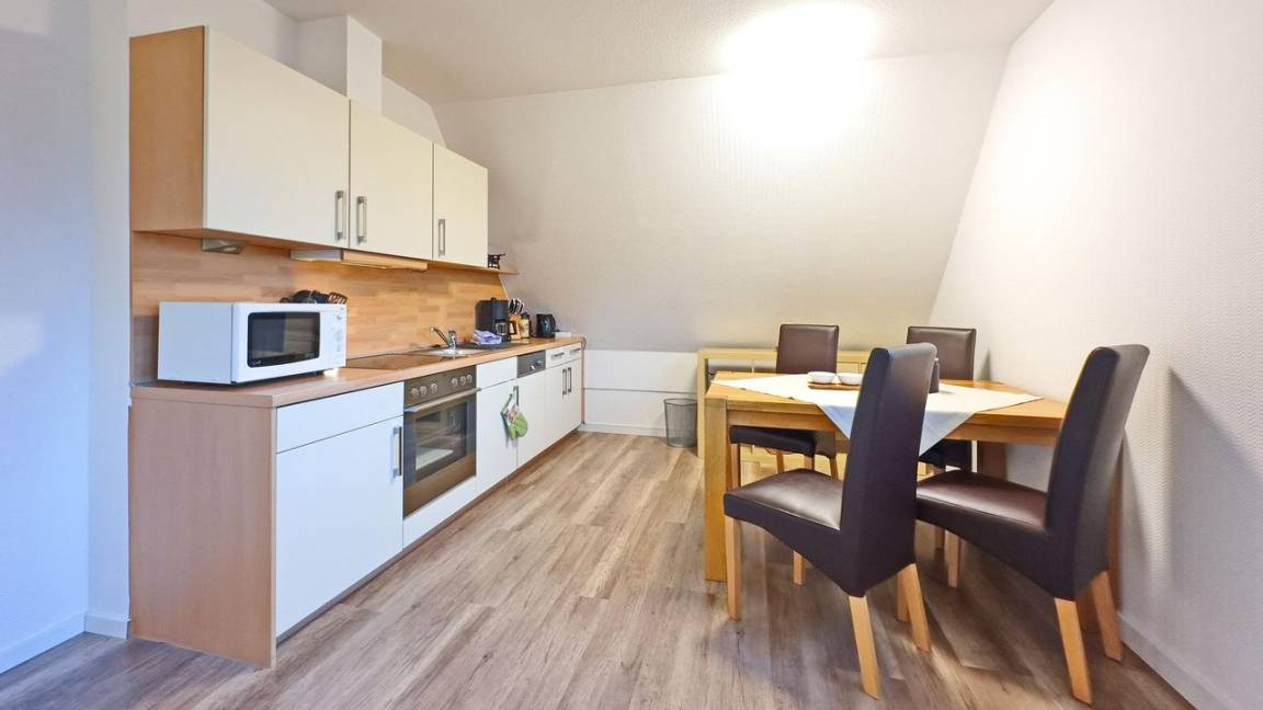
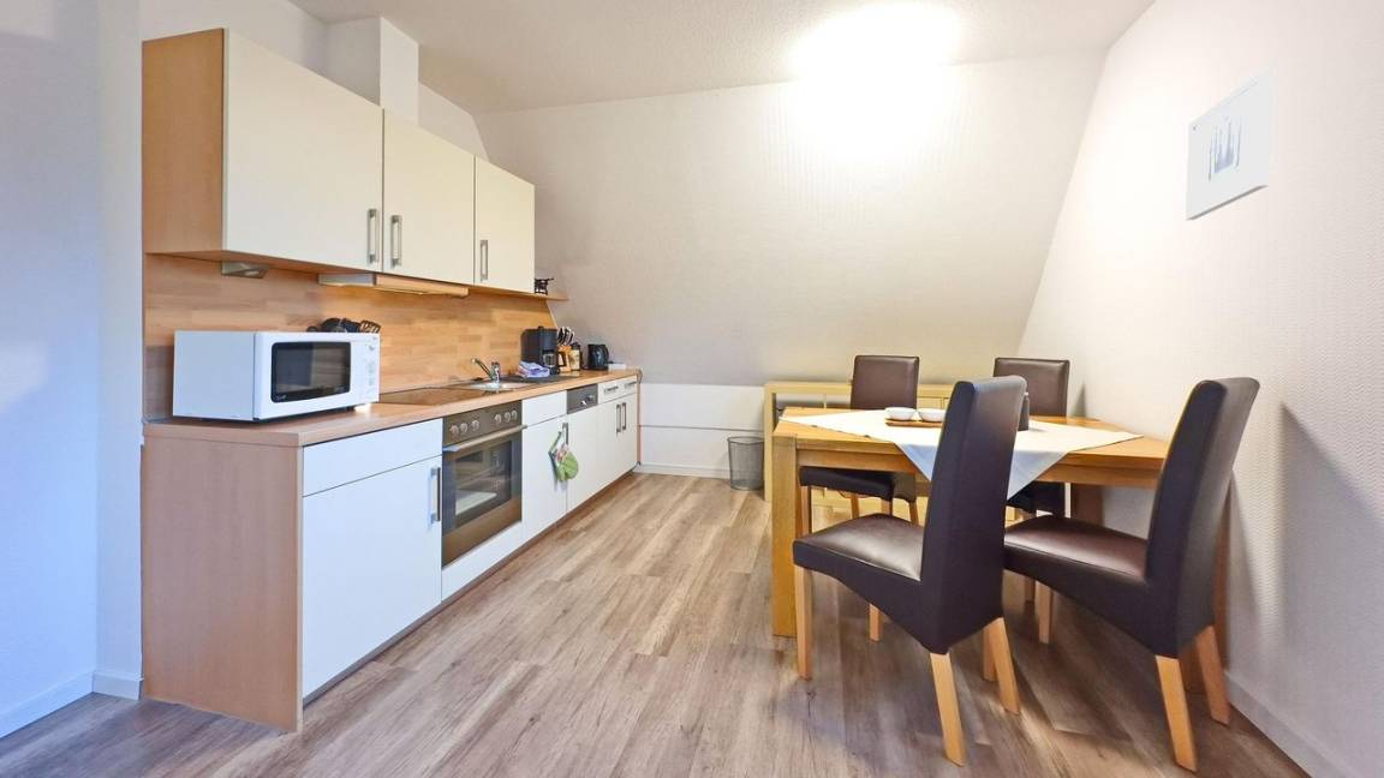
+ wall art [1185,66,1276,221]
